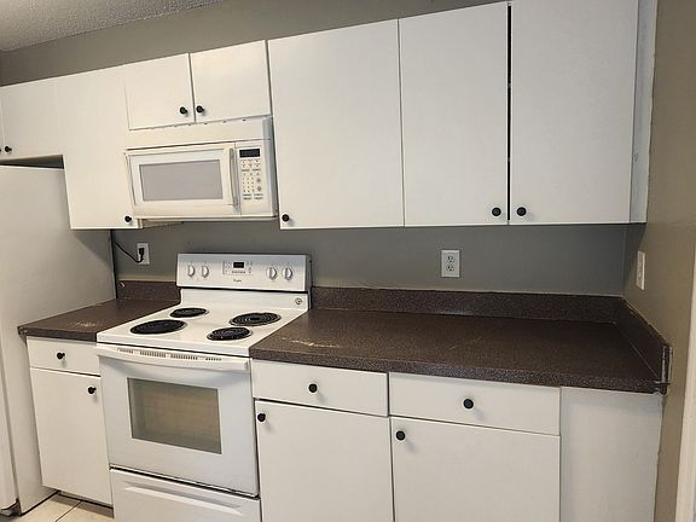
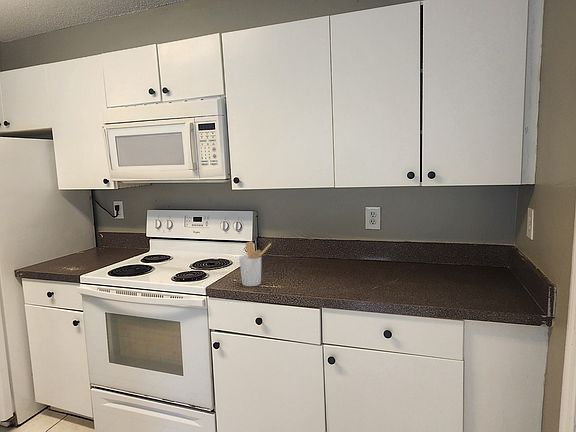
+ utensil holder [238,240,272,287]
